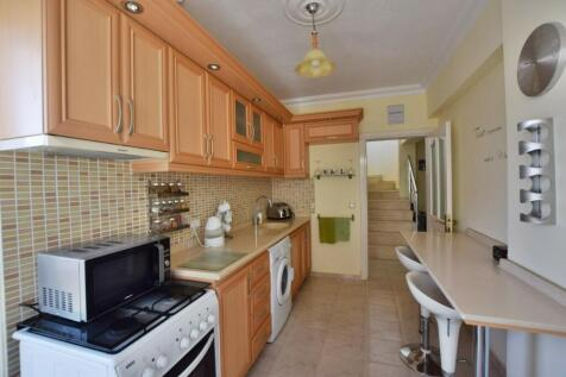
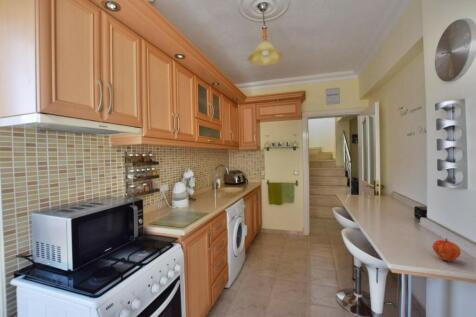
+ fruit [432,237,462,263]
